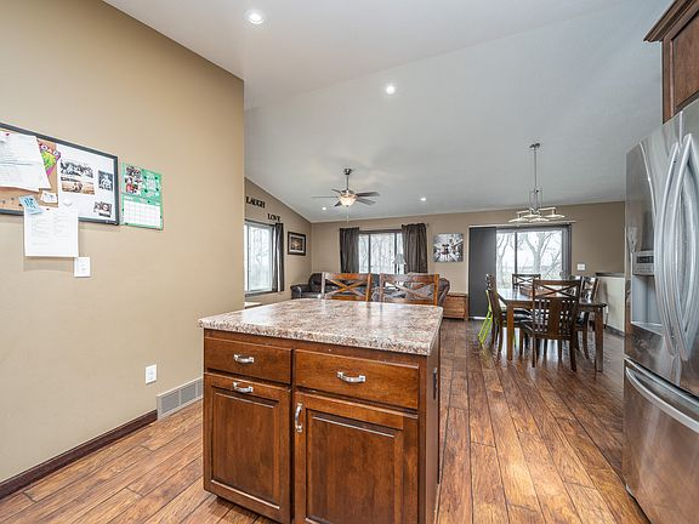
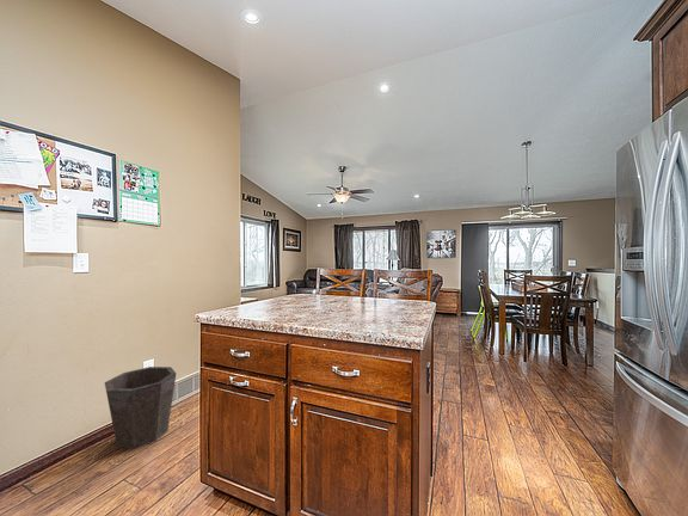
+ waste bin [104,366,178,449]
